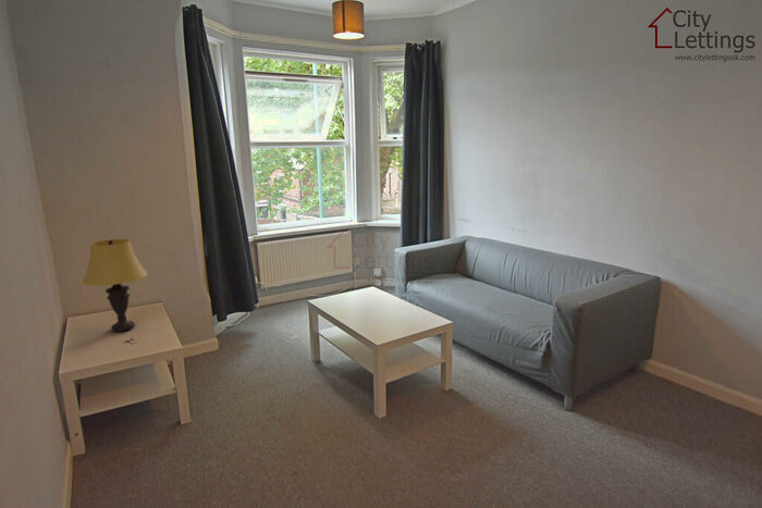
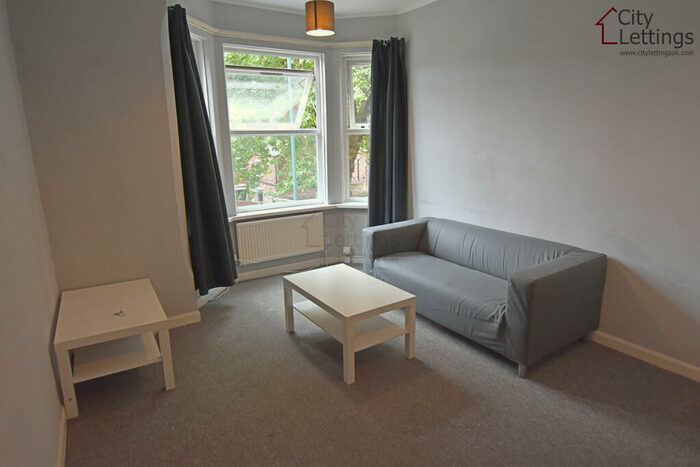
- table lamp [82,238,149,333]
